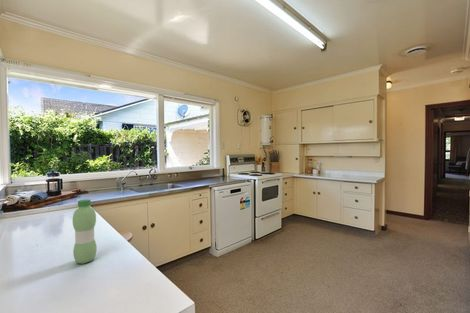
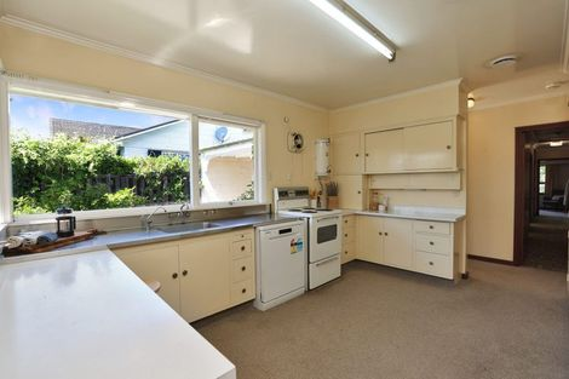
- water bottle [72,199,98,265]
